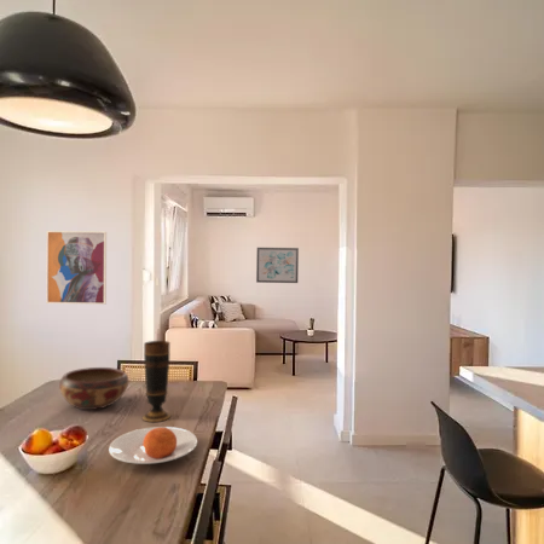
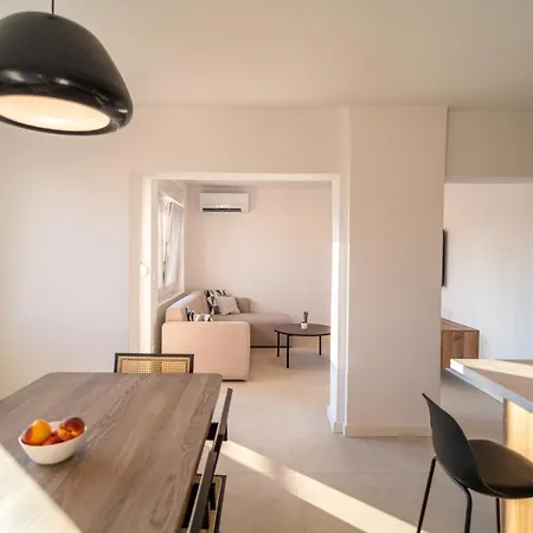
- wall art [45,230,108,306]
- wall art [255,247,300,284]
- plate [108,426,198,465]
- decorative bowl [58,366,129,411]
- vase [141,340,172,423]
